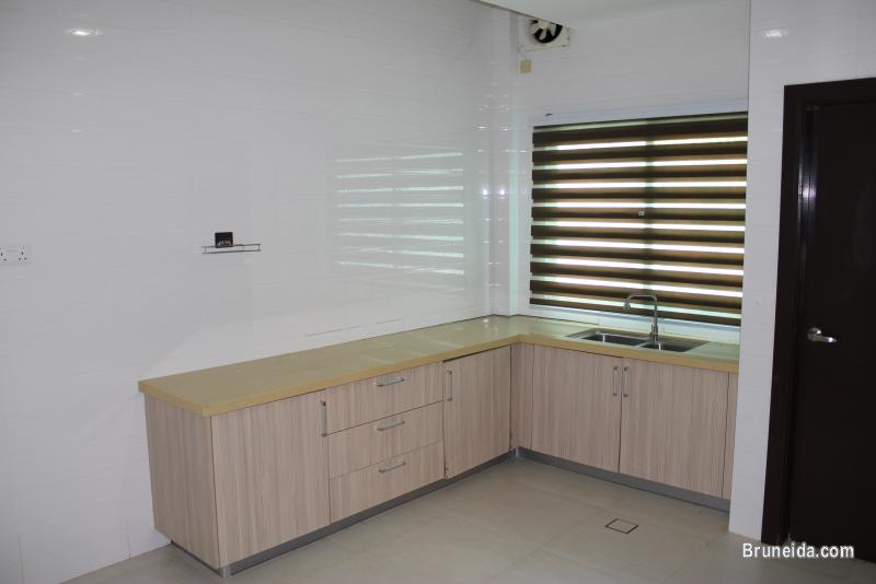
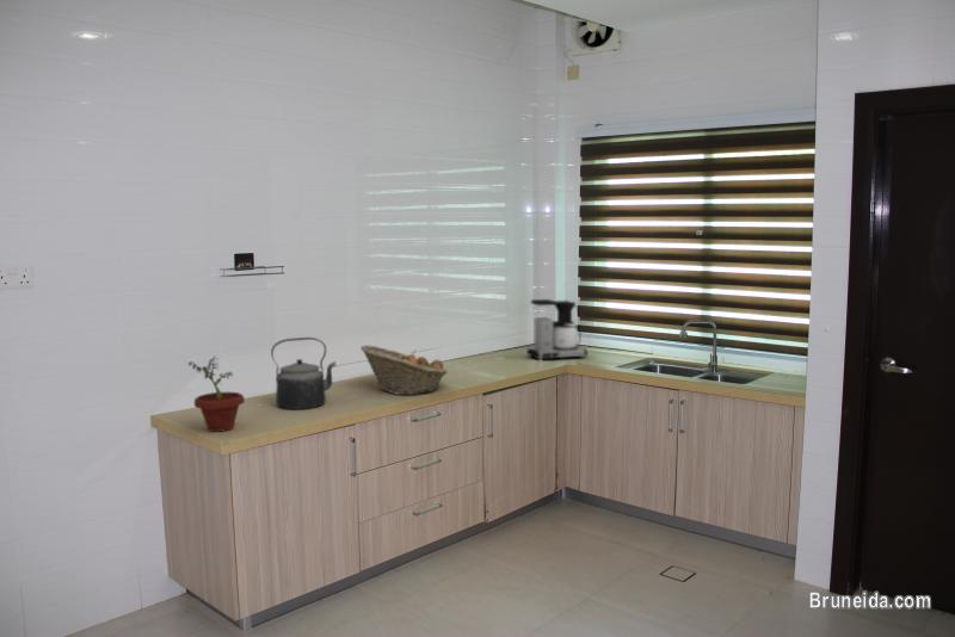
+ kettle [270,336,338,410]
+ potted plant [187,355,246,433]
+ fruit basket [359,344,449,396]
+ coffee maker [525,298,589,361]
